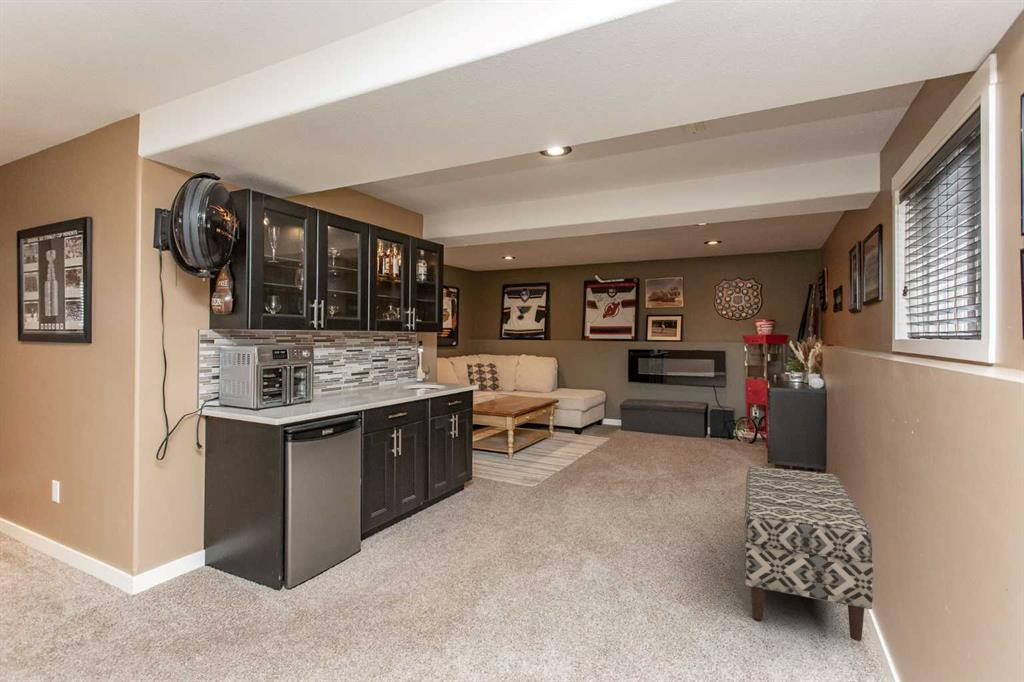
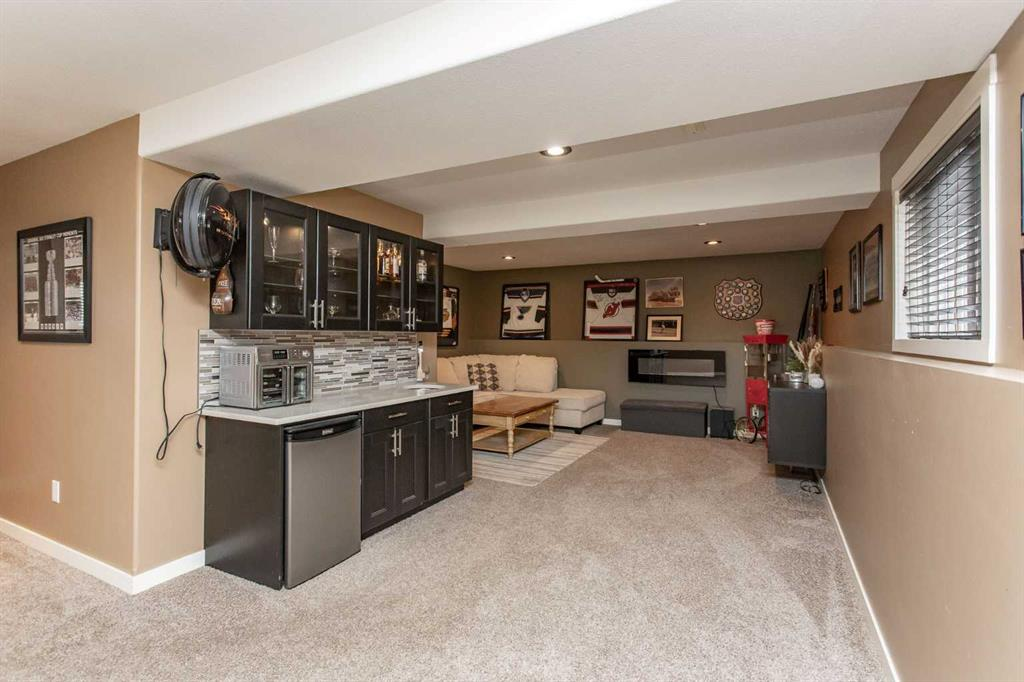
- bench [743,465,874,642]
